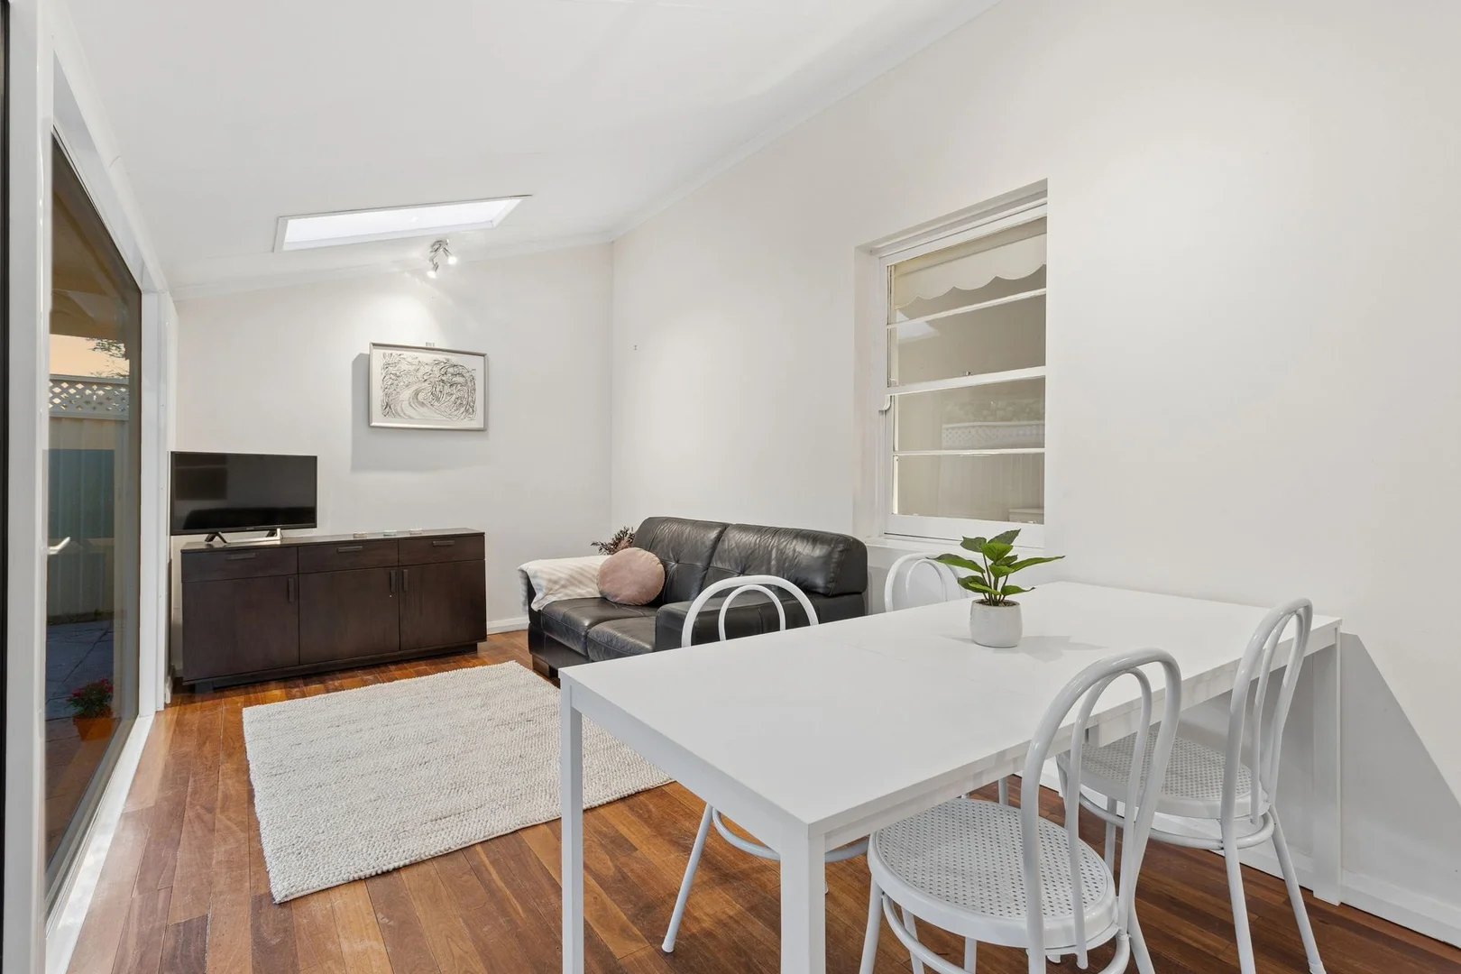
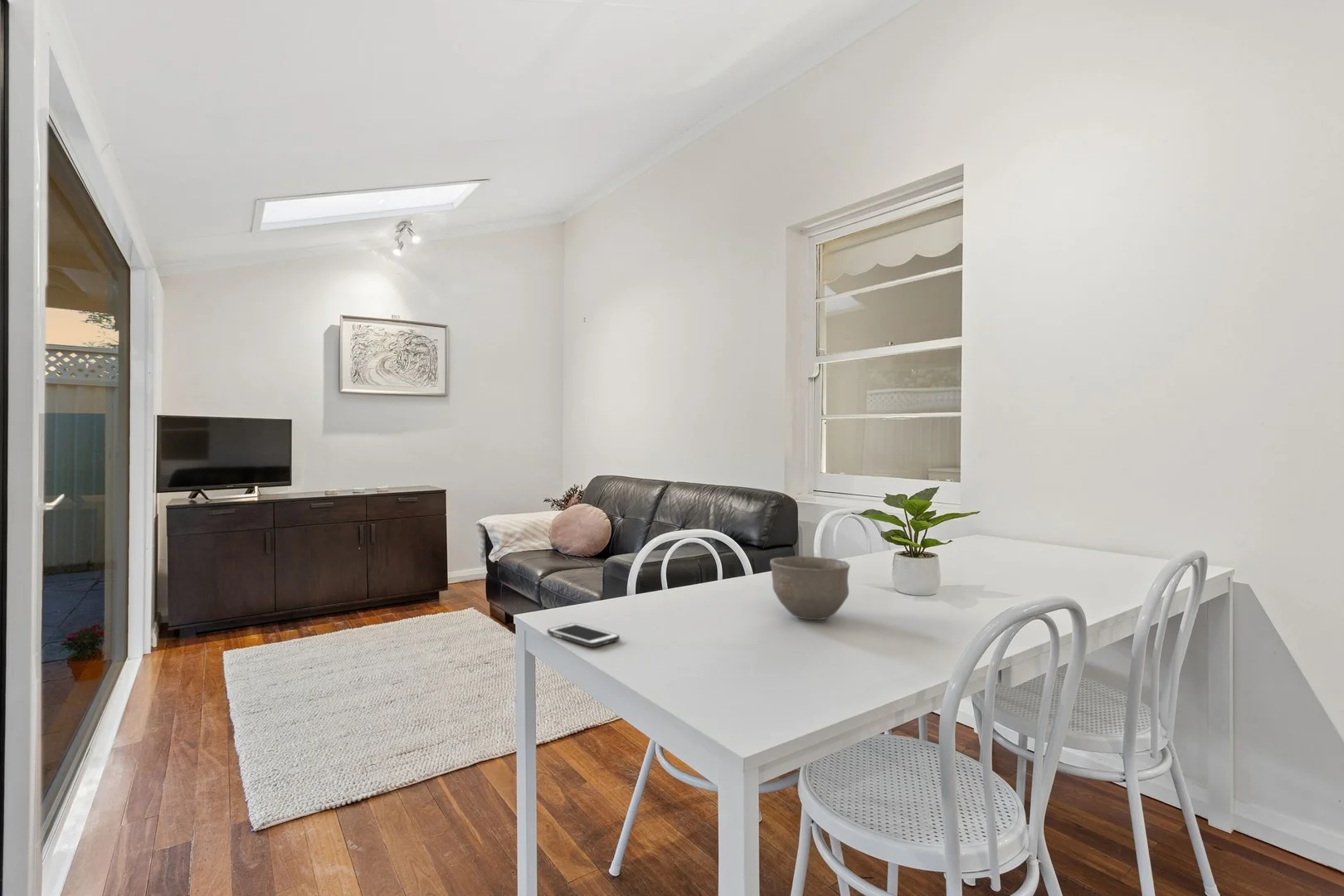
+ cell phone [547,622,621,648]
+ bowl [769,555,851,621]
